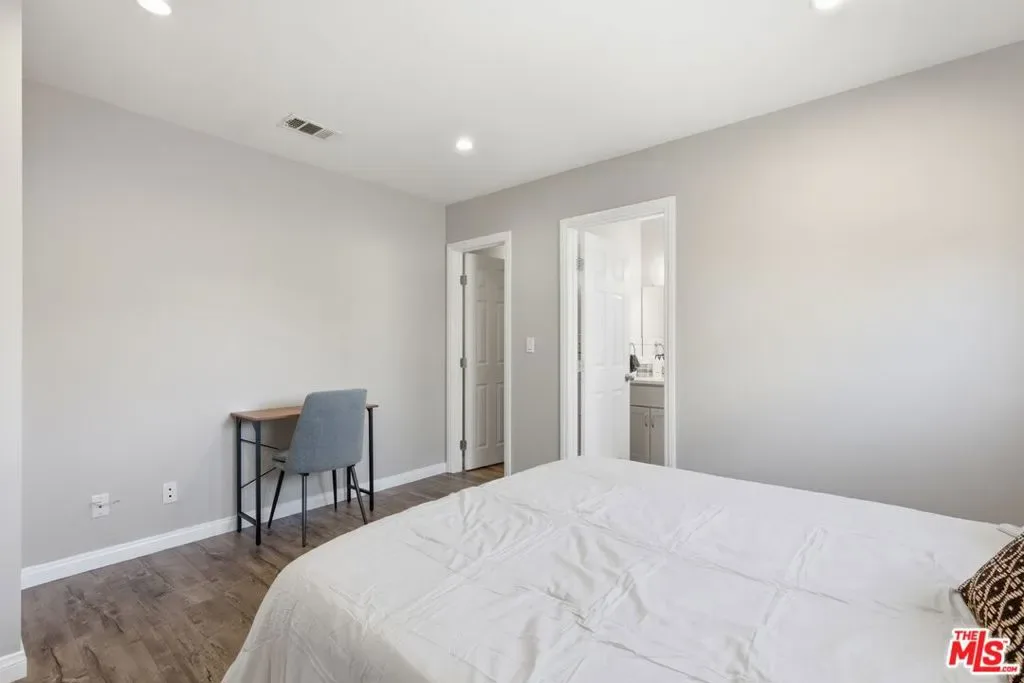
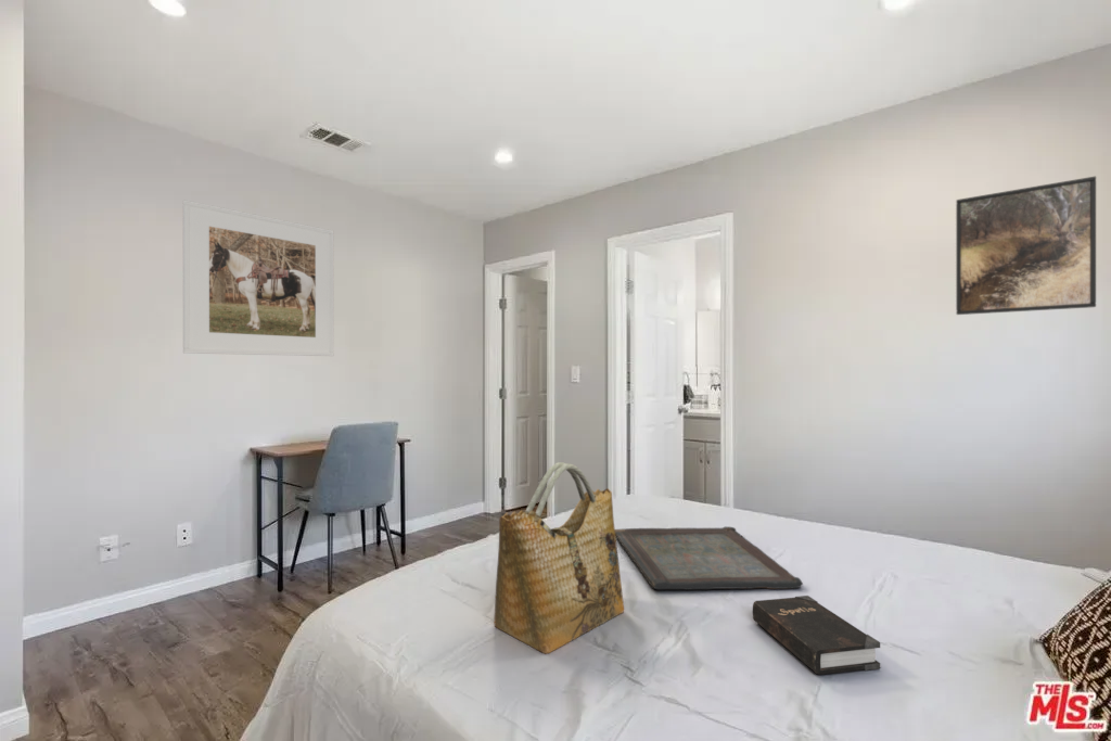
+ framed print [182,199,335,357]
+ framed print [955,176,1097,316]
+ grocery bag [493,461,625,655]
+ serving tray [615,526,804,591]
+ hardback book [752,595,881,676]
